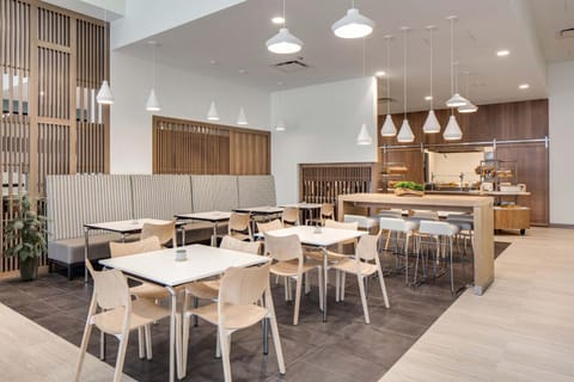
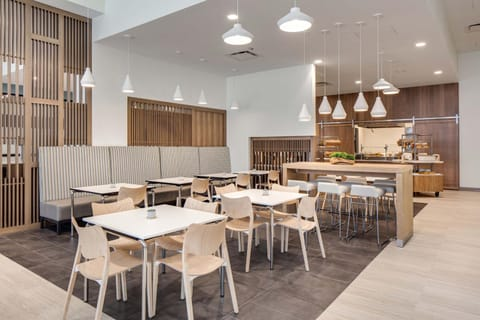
- indoor plant [0,190,54,282]
